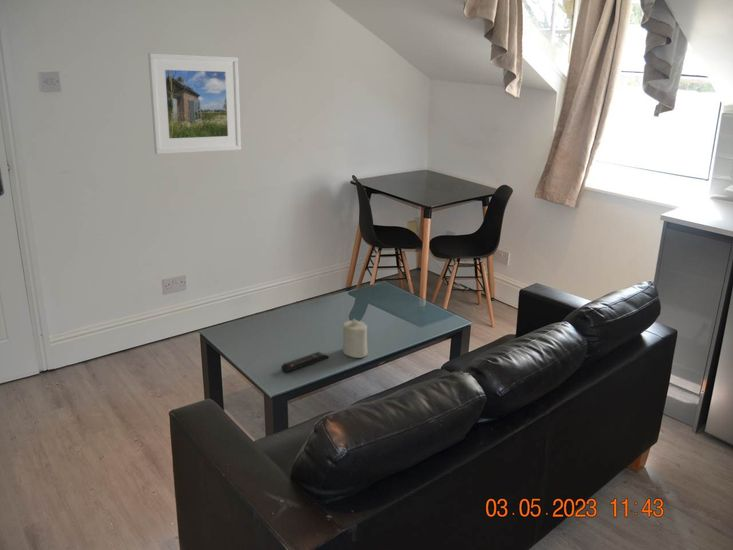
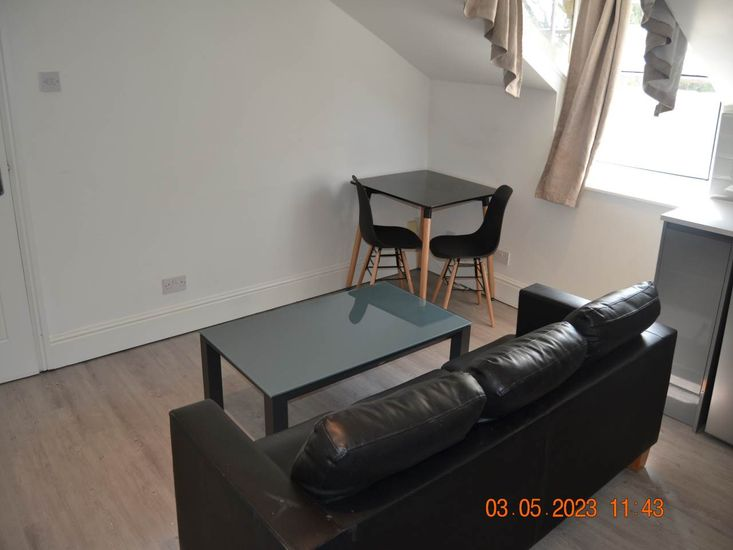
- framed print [147,52,242,155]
- remote control [280,351,330,373]
- candle [342,317,368,359]
